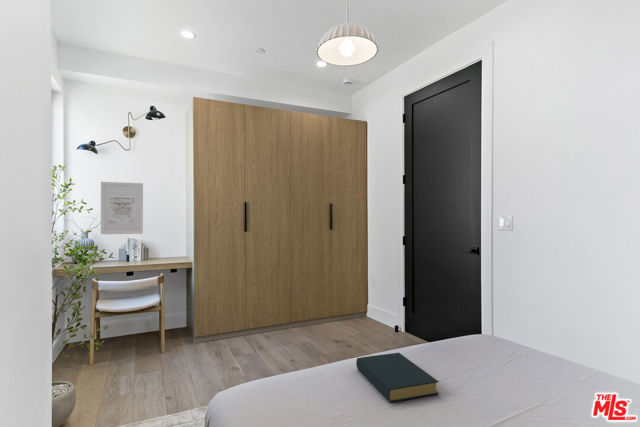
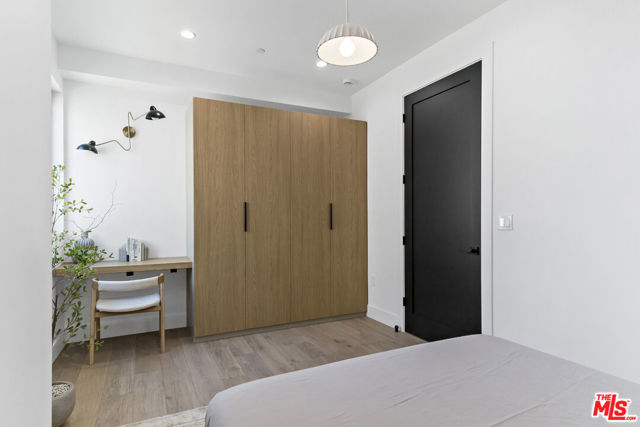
- hardback book [355,352,440,403]
- wall art [100,181,144,235]
